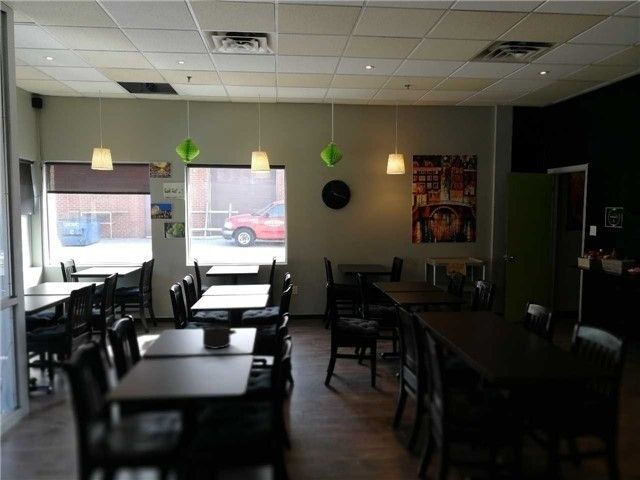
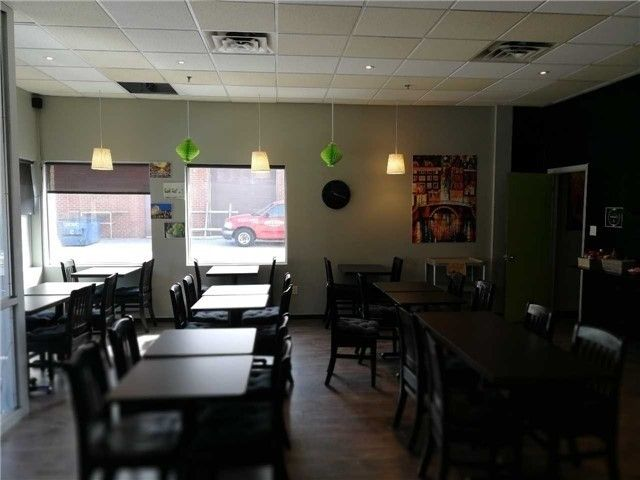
- teapot [201,311,237,350]
